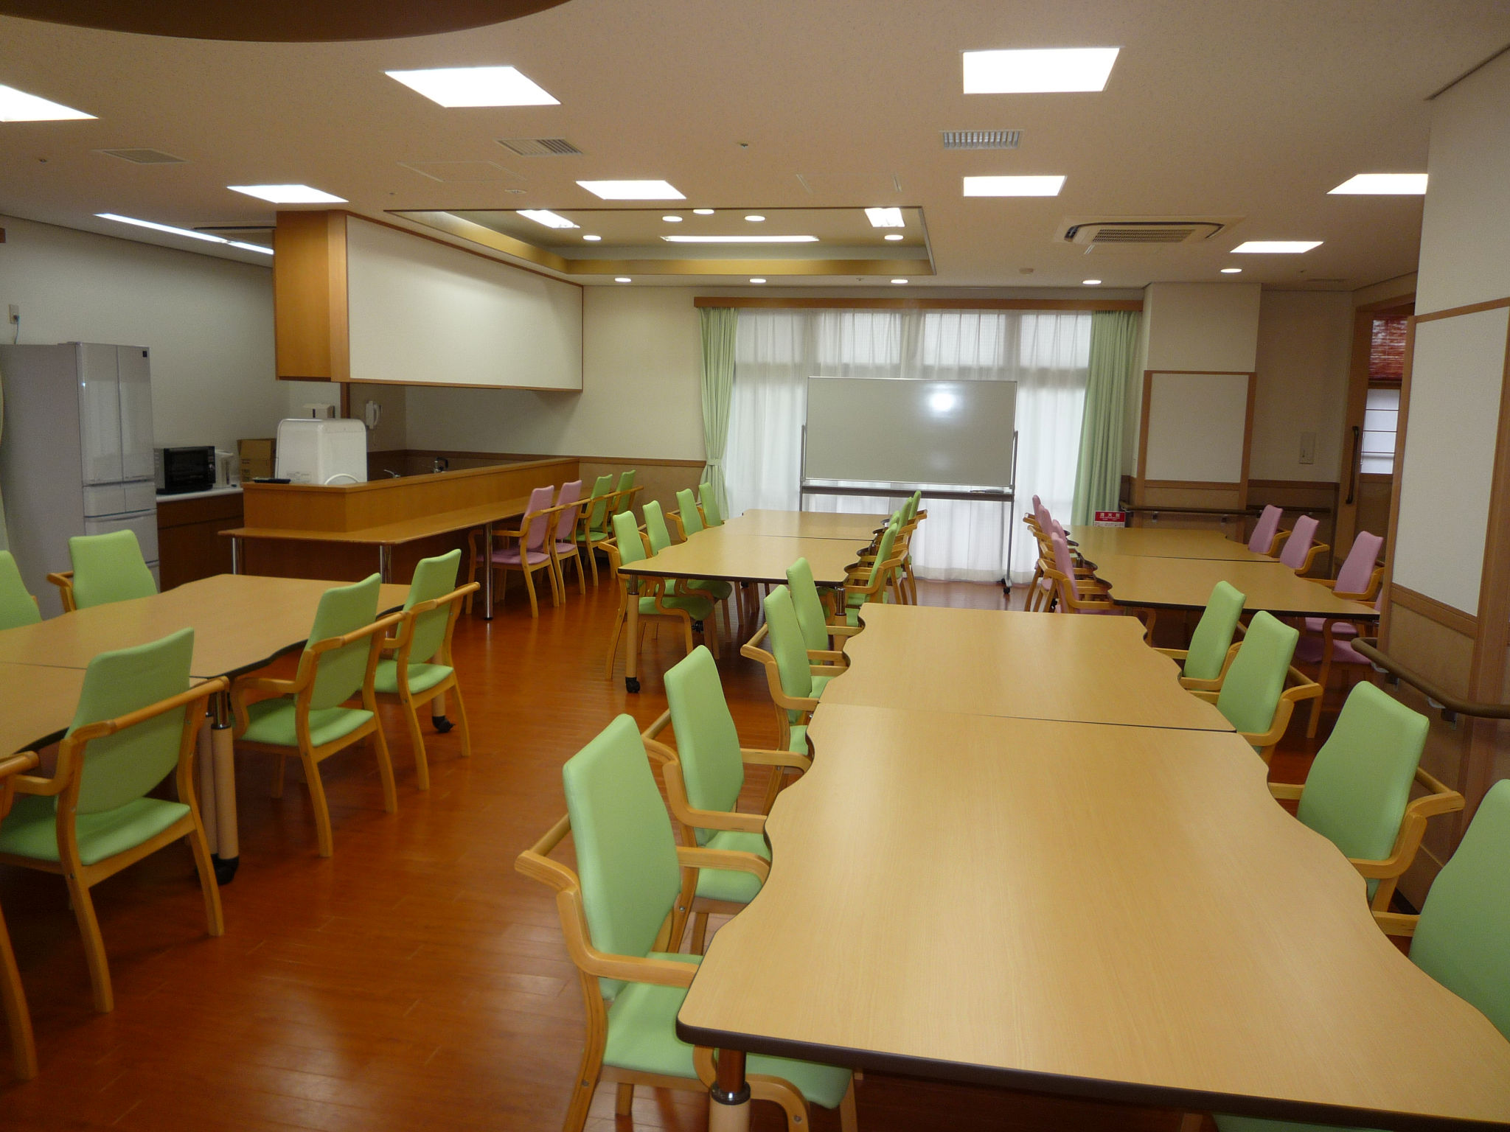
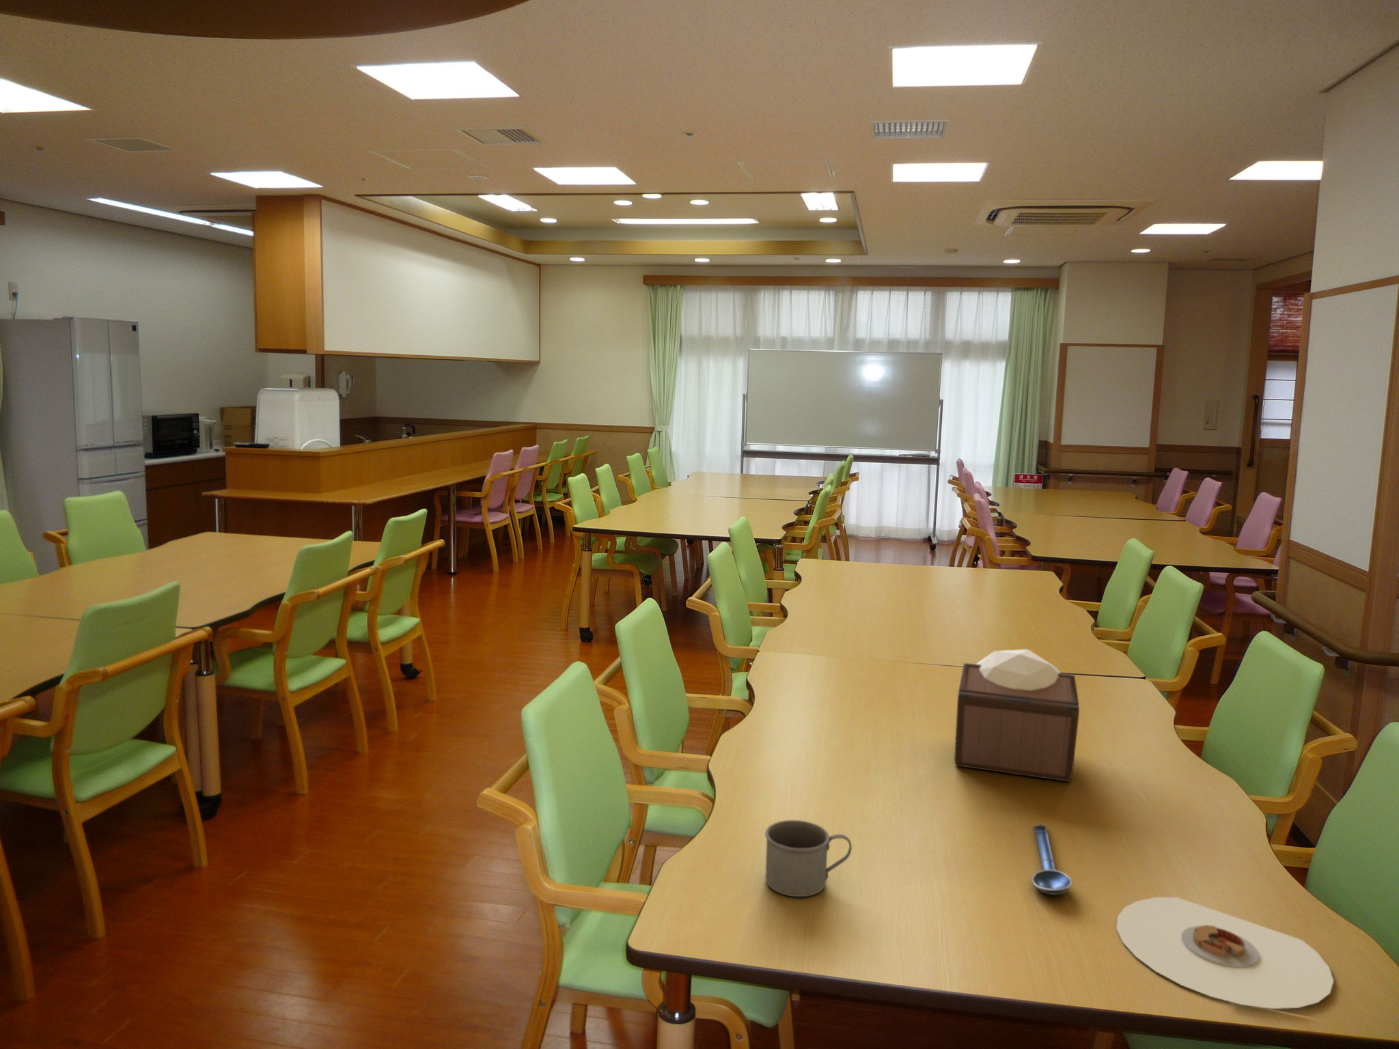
+ plate [1116,896,1334,1009]
+ tissue box [954,649,1080,782]
+ mug [764,820,853,897]
+ spoon [1031,823,1073,896]
